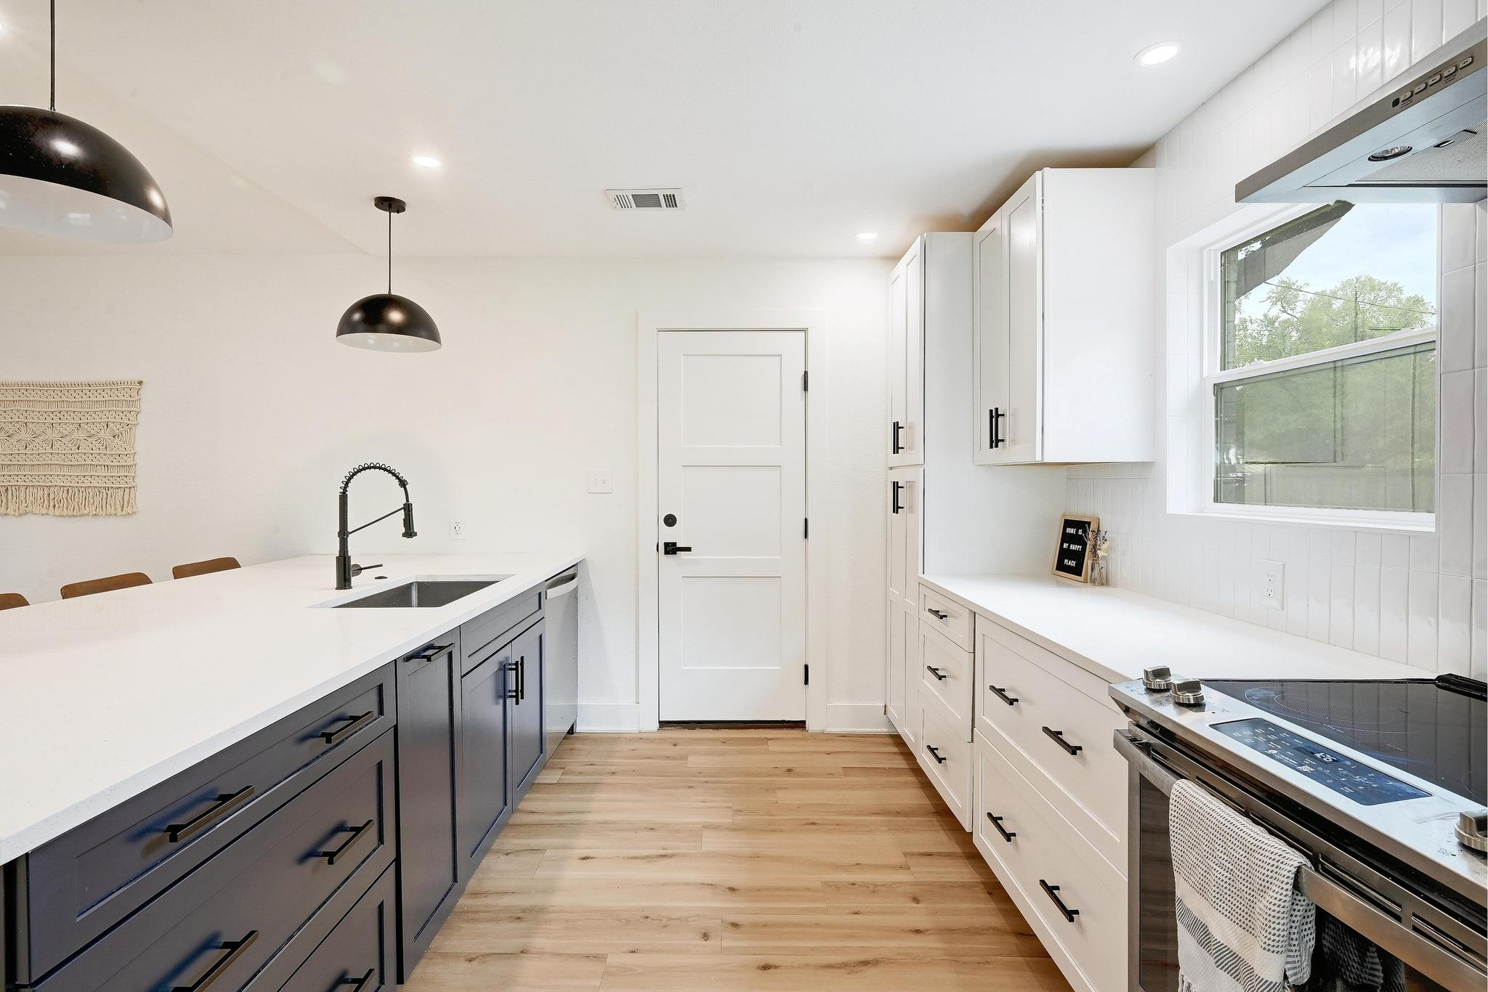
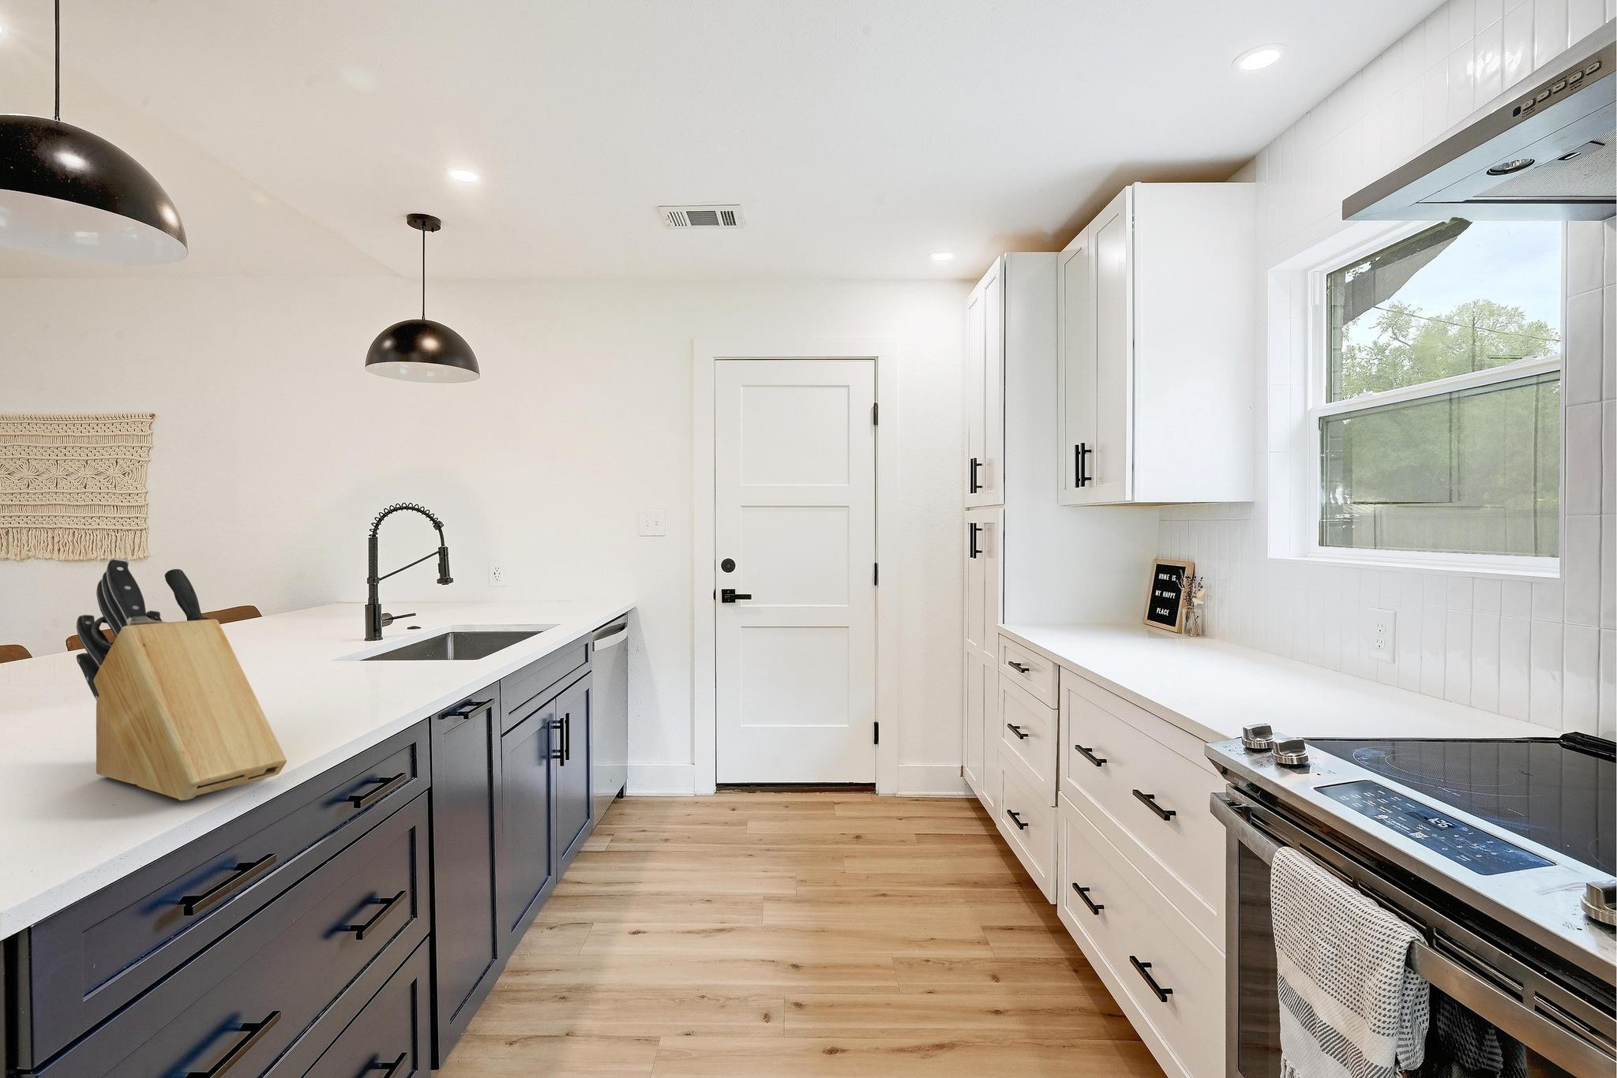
+ knife block [76,557,288,801]
